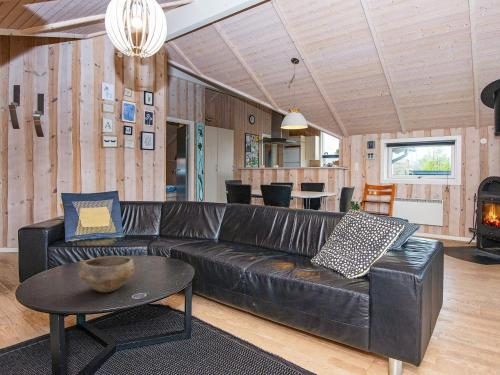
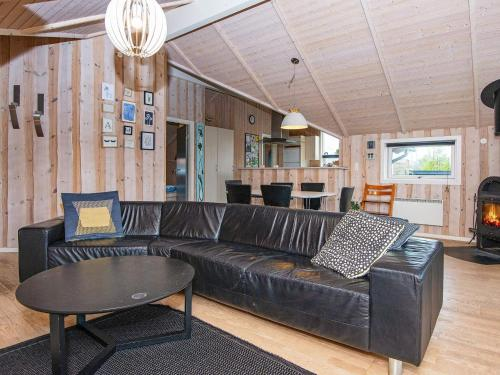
- bowl [78,255,135,293]
